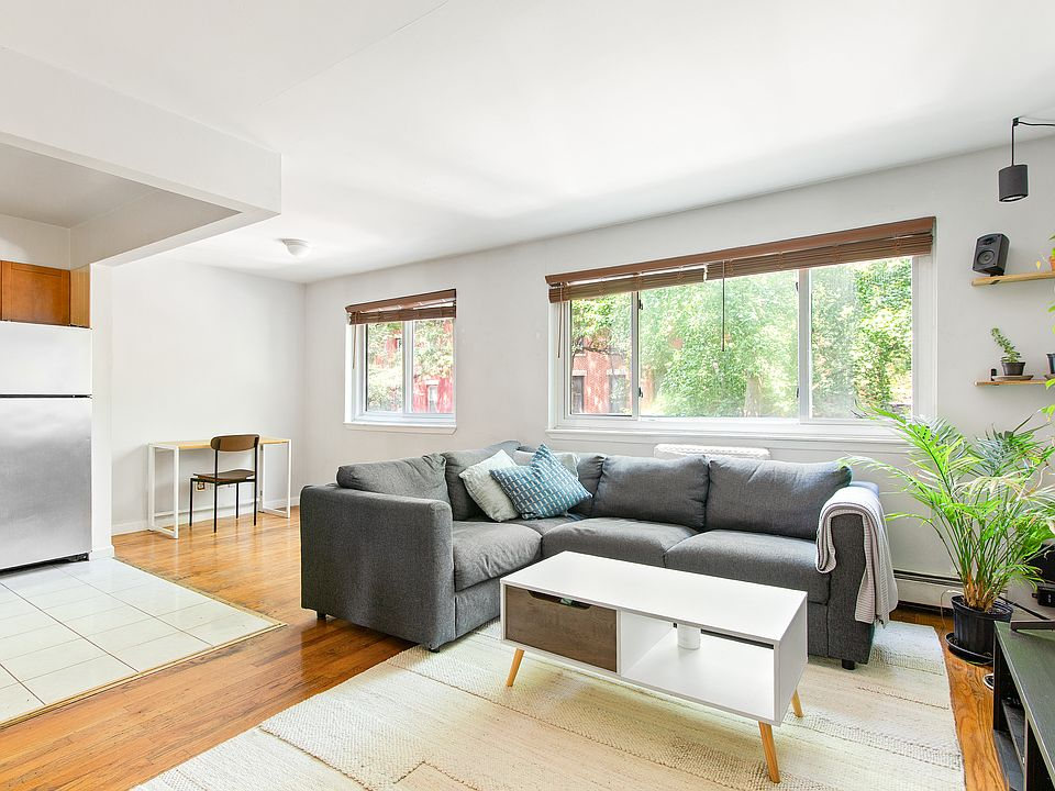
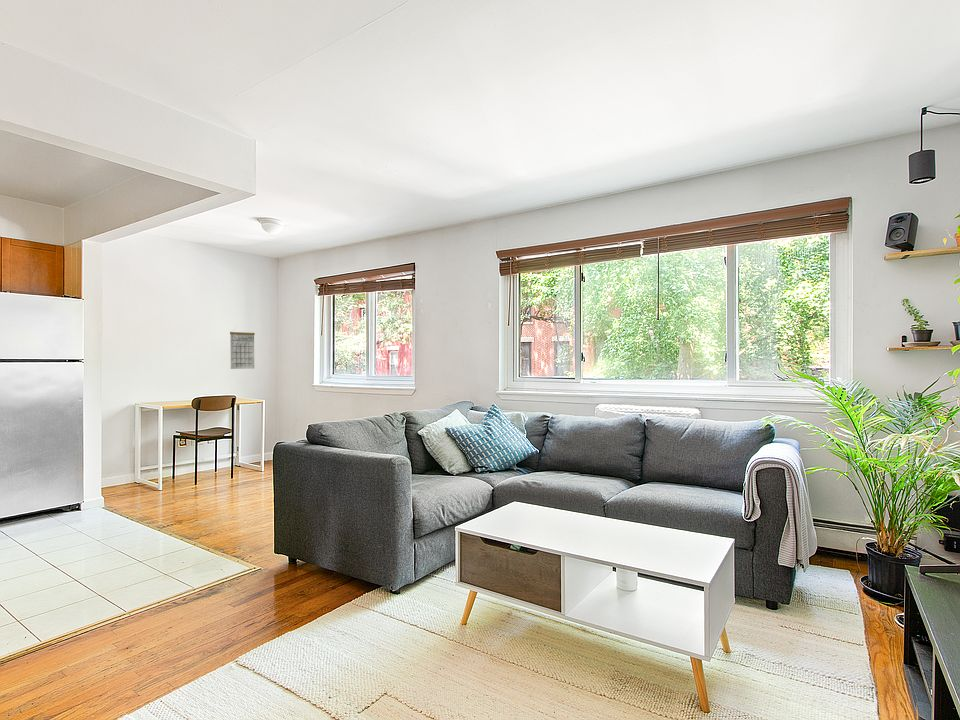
+ calendar [229,327,256,370]
